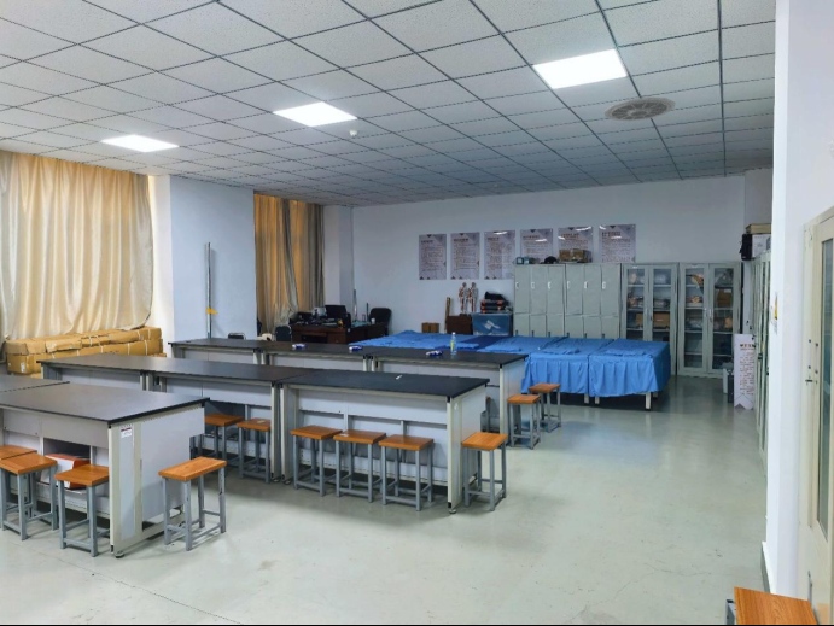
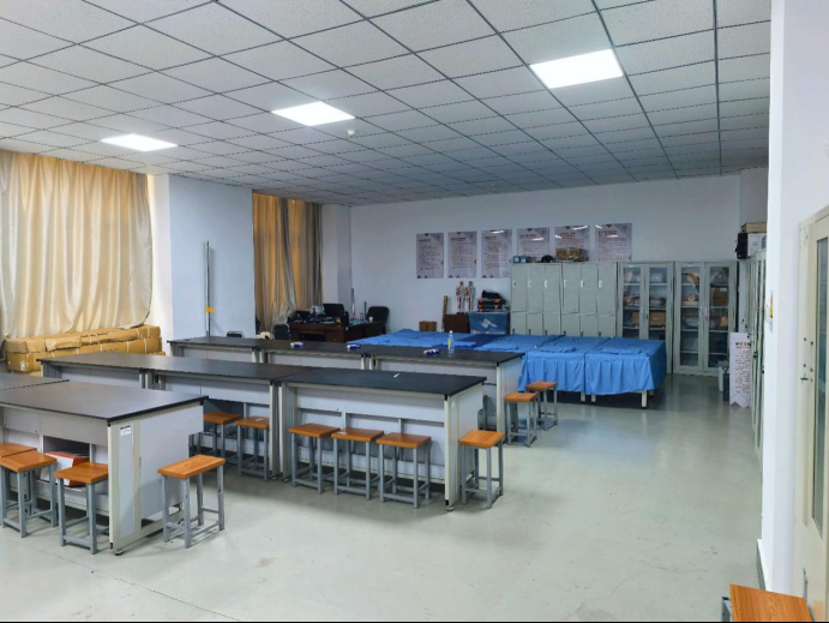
- ceiling vent [603,96,676,122]
